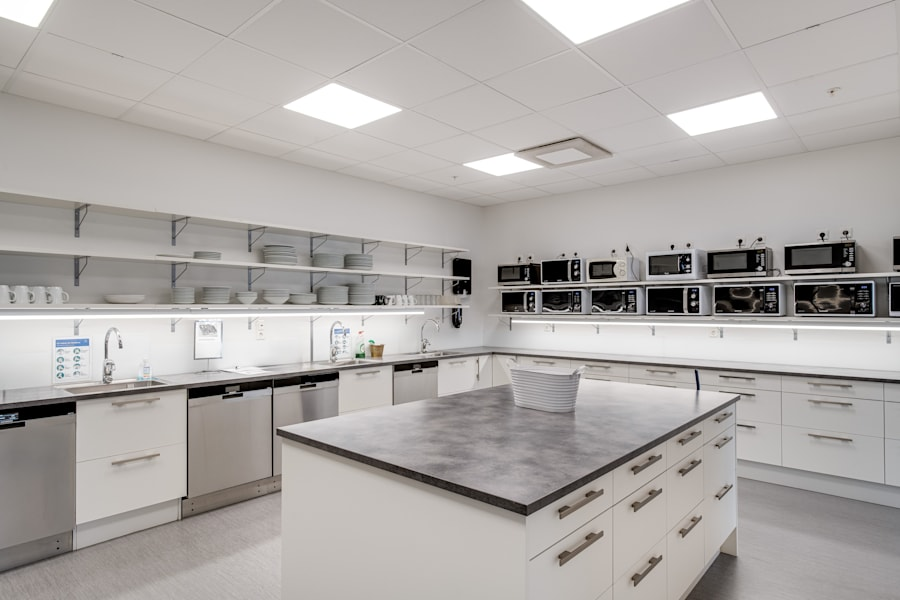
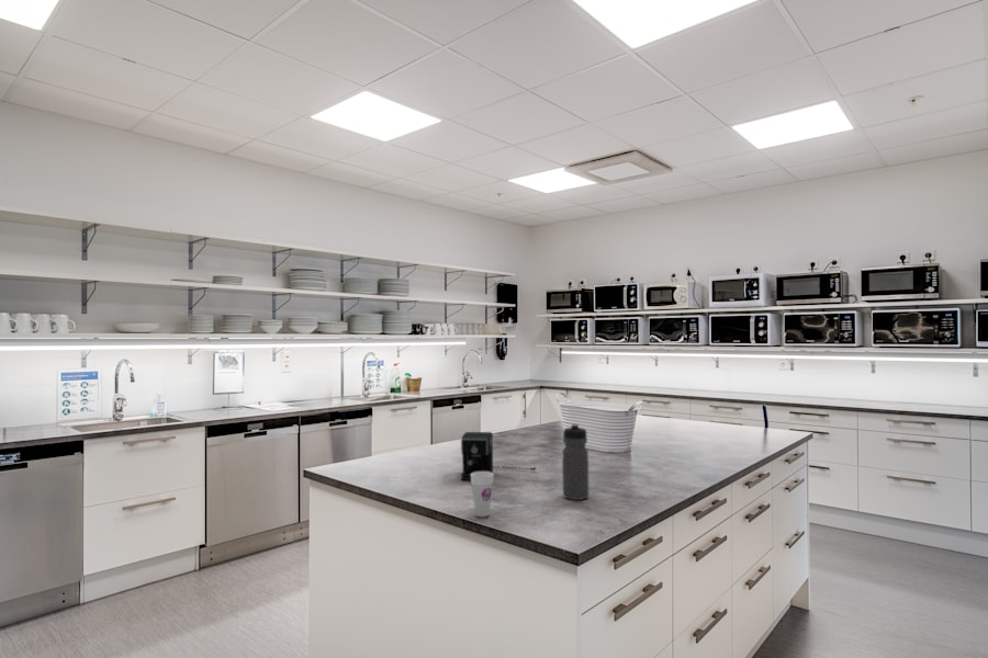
+ water bottle [561,422,590,501]
+ coffee maker [460,431,537,481]
+ cup [470,472,495,518]
